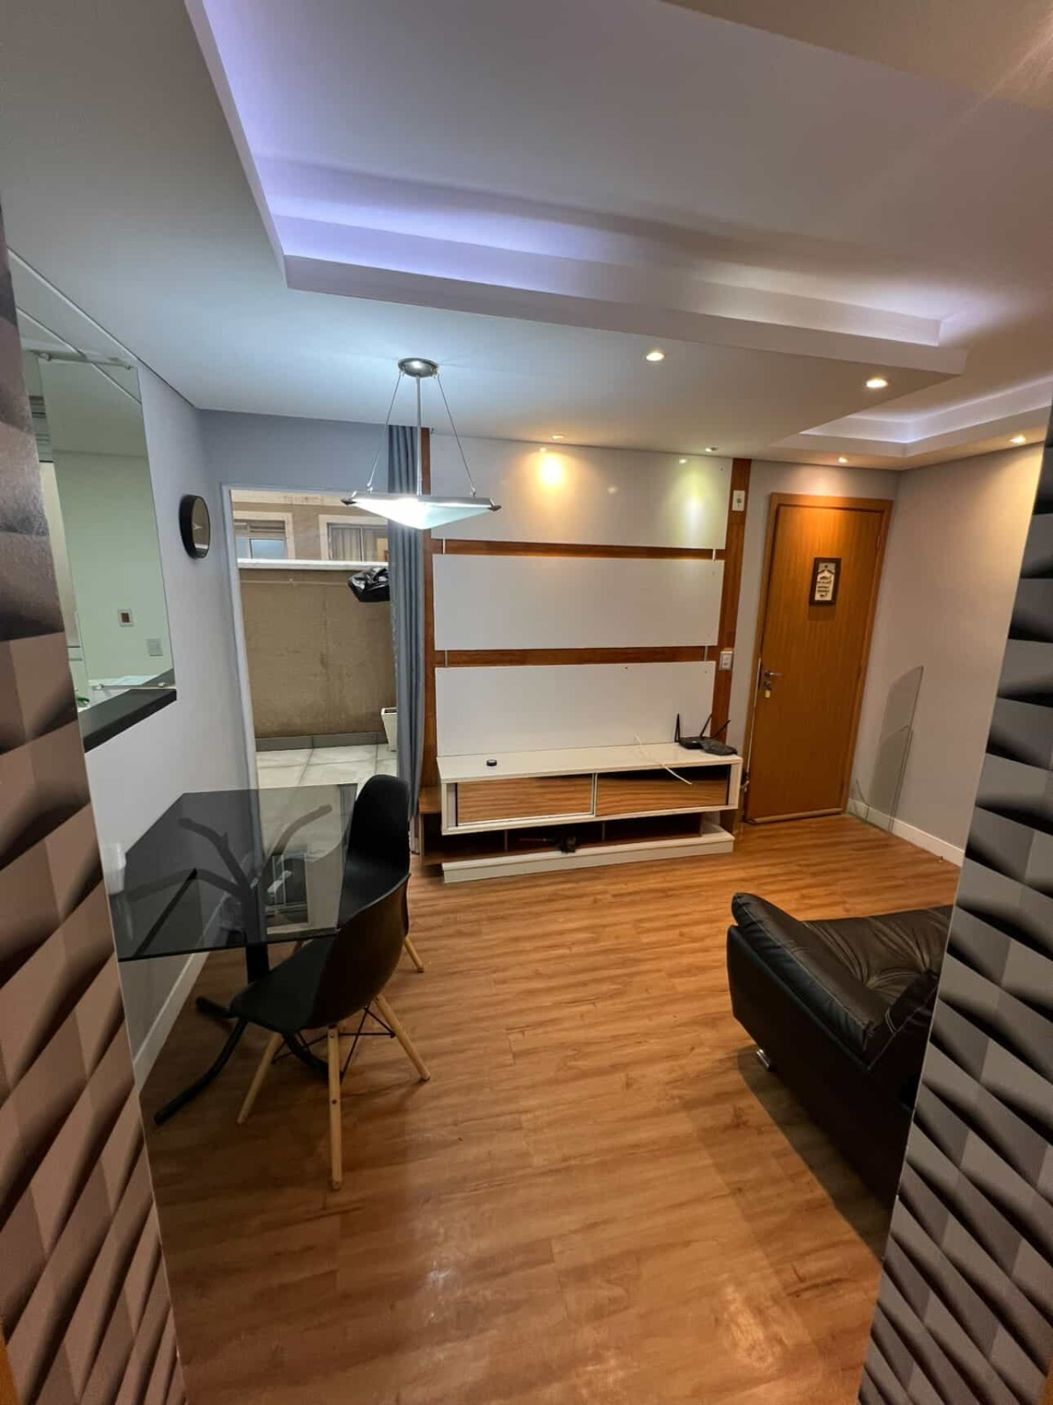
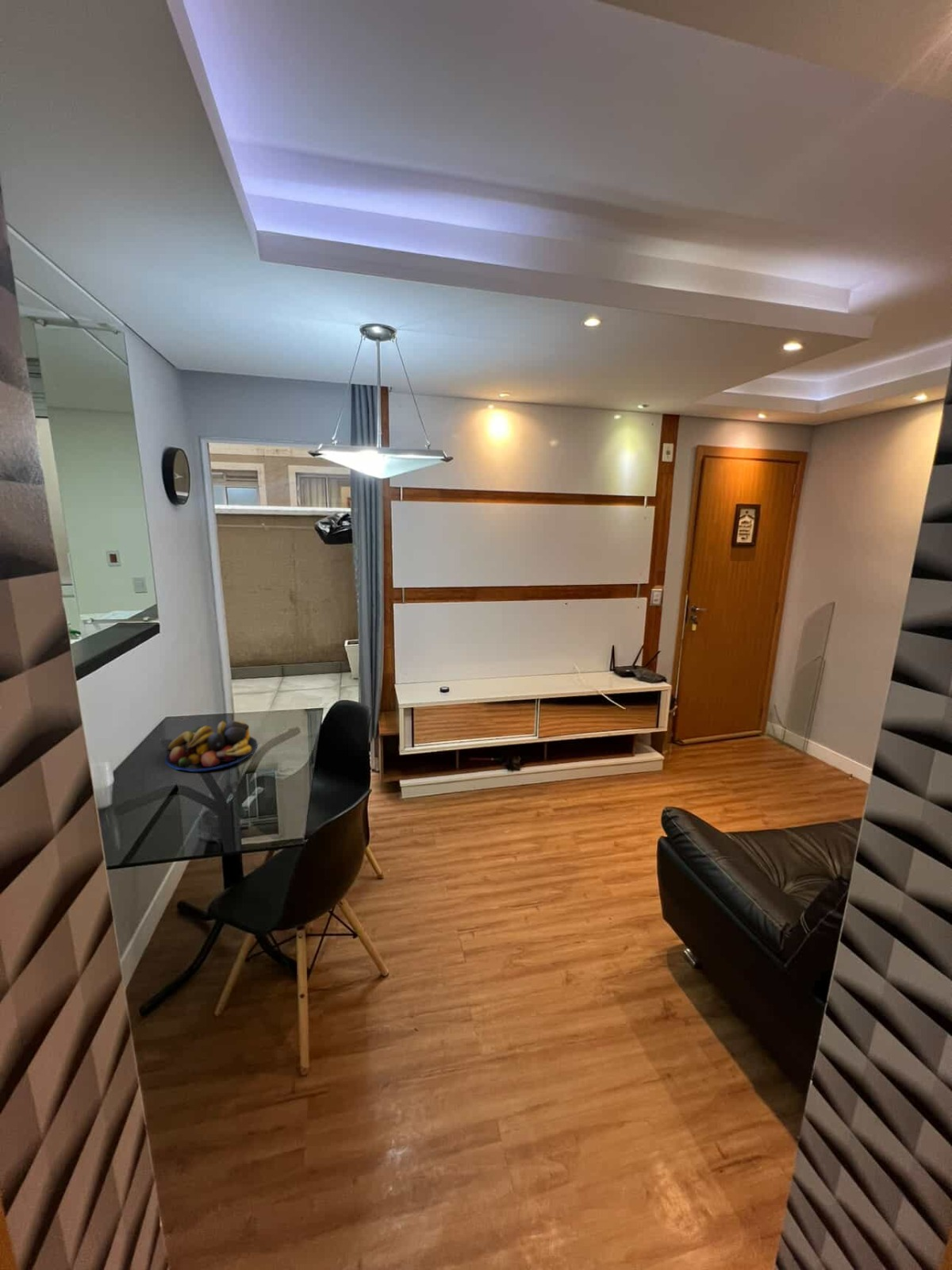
+ fruit bowl [165,720,259,772]
